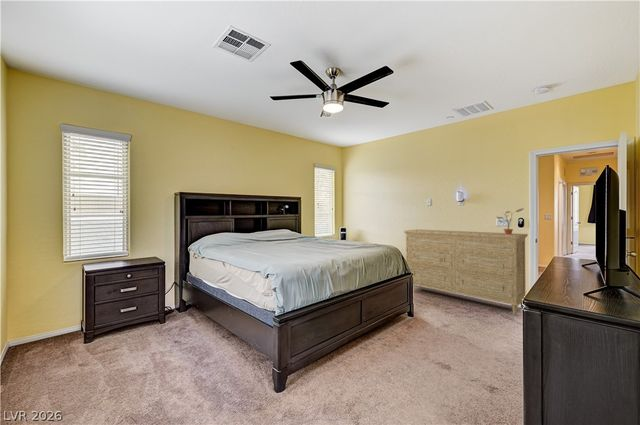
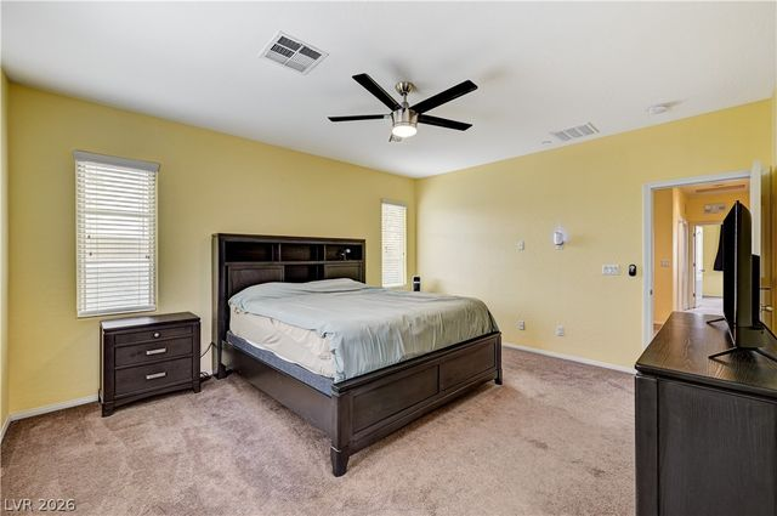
- potted plant [496,207,524,235]
- dresser [403,228,529,316]
